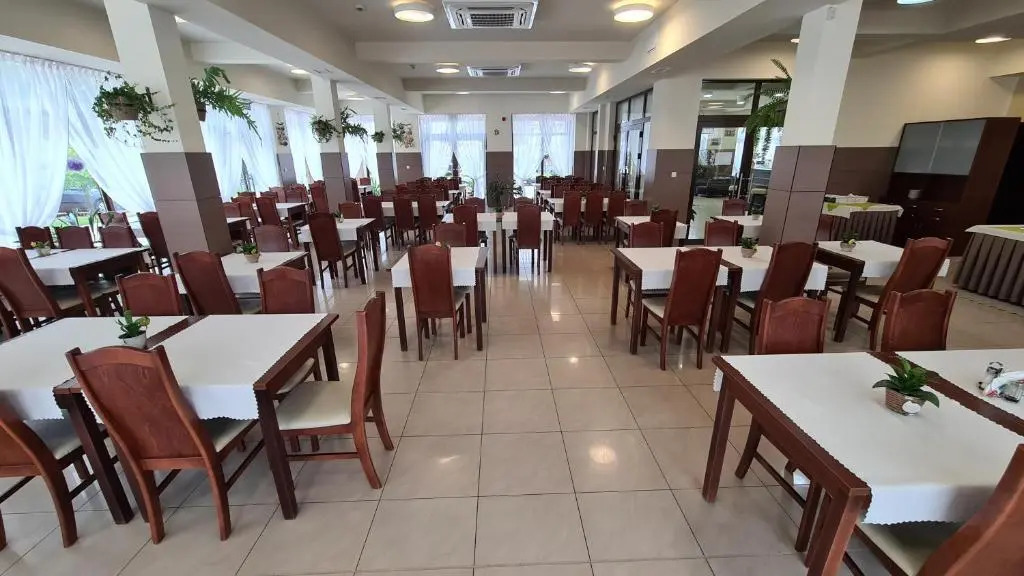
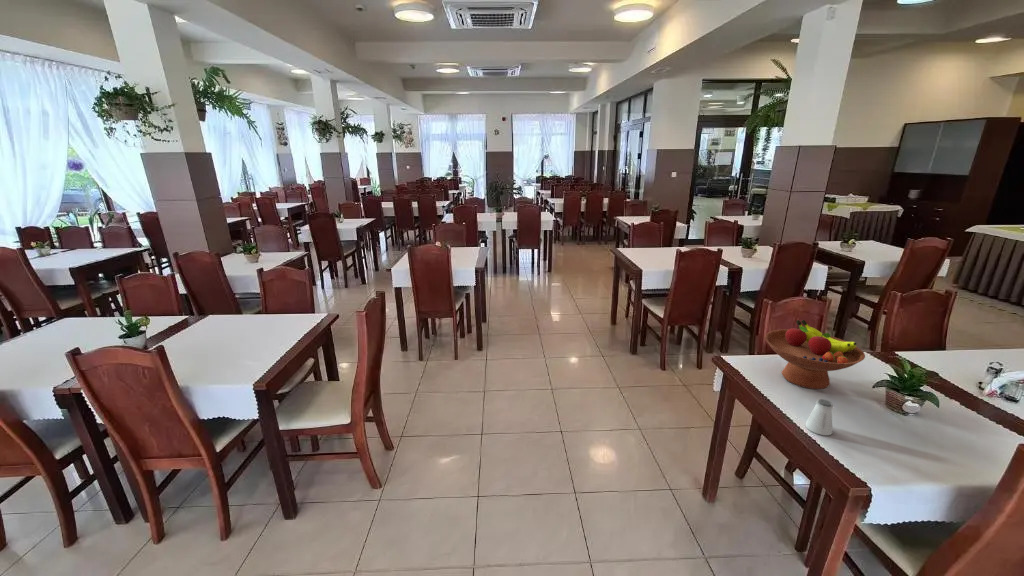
+ fruit bowl [764,319,866,390]
+ saltshaker [805,398,834,436]
